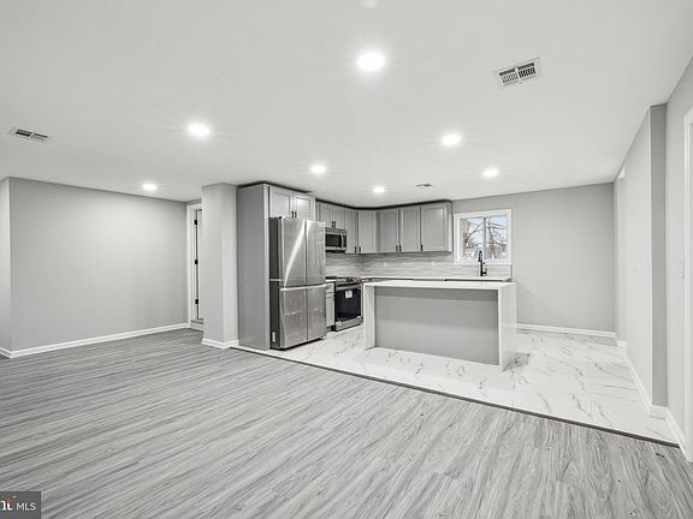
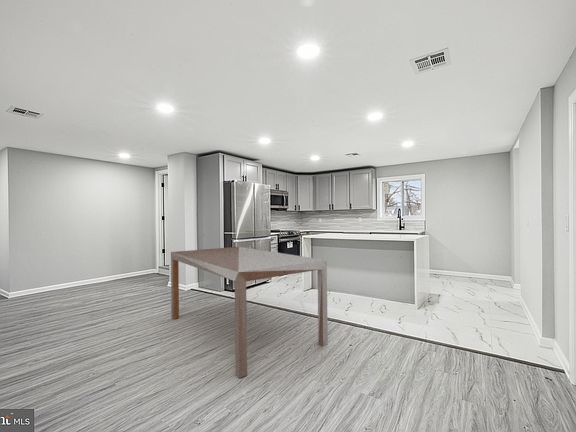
+ table [170,246,329,379]
